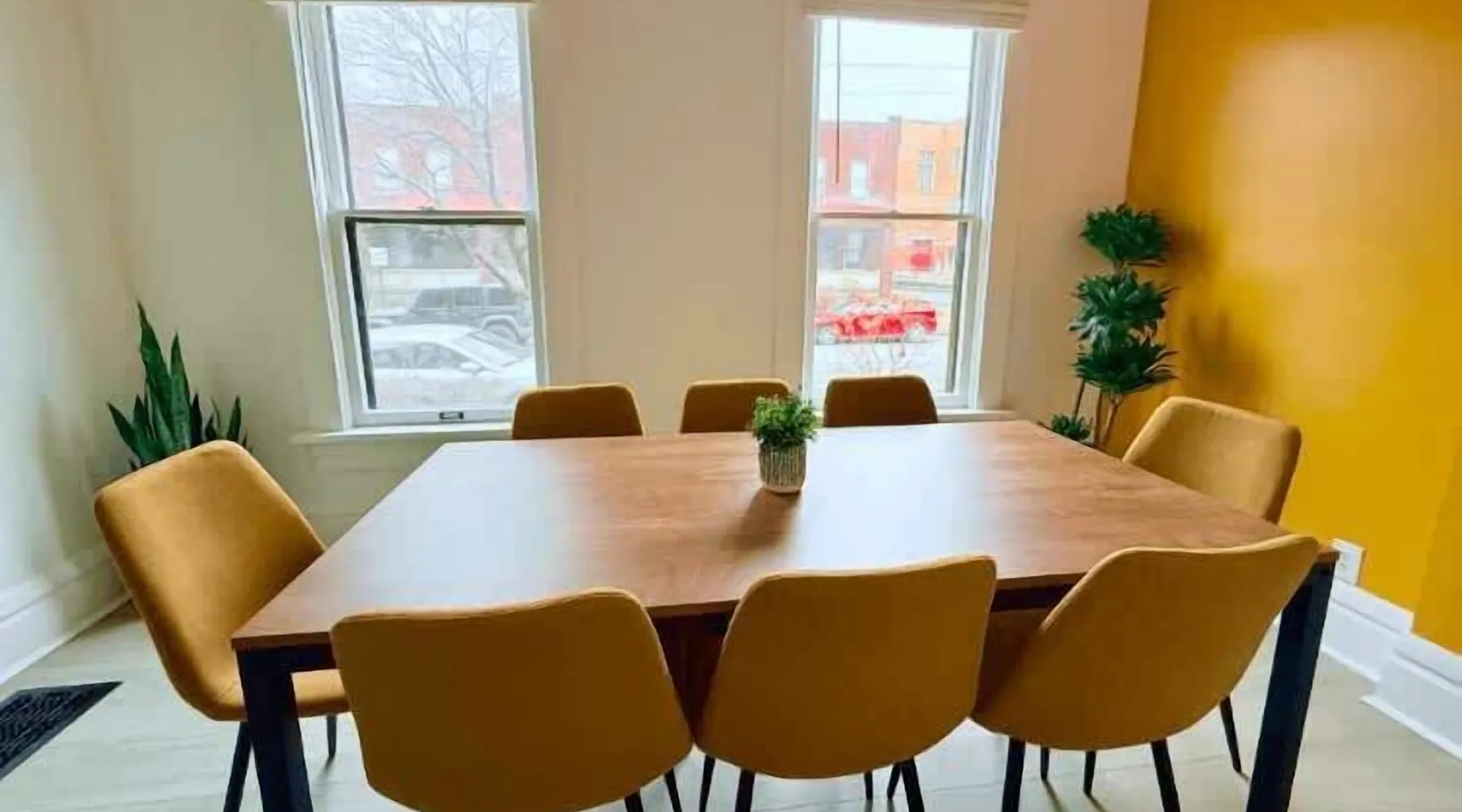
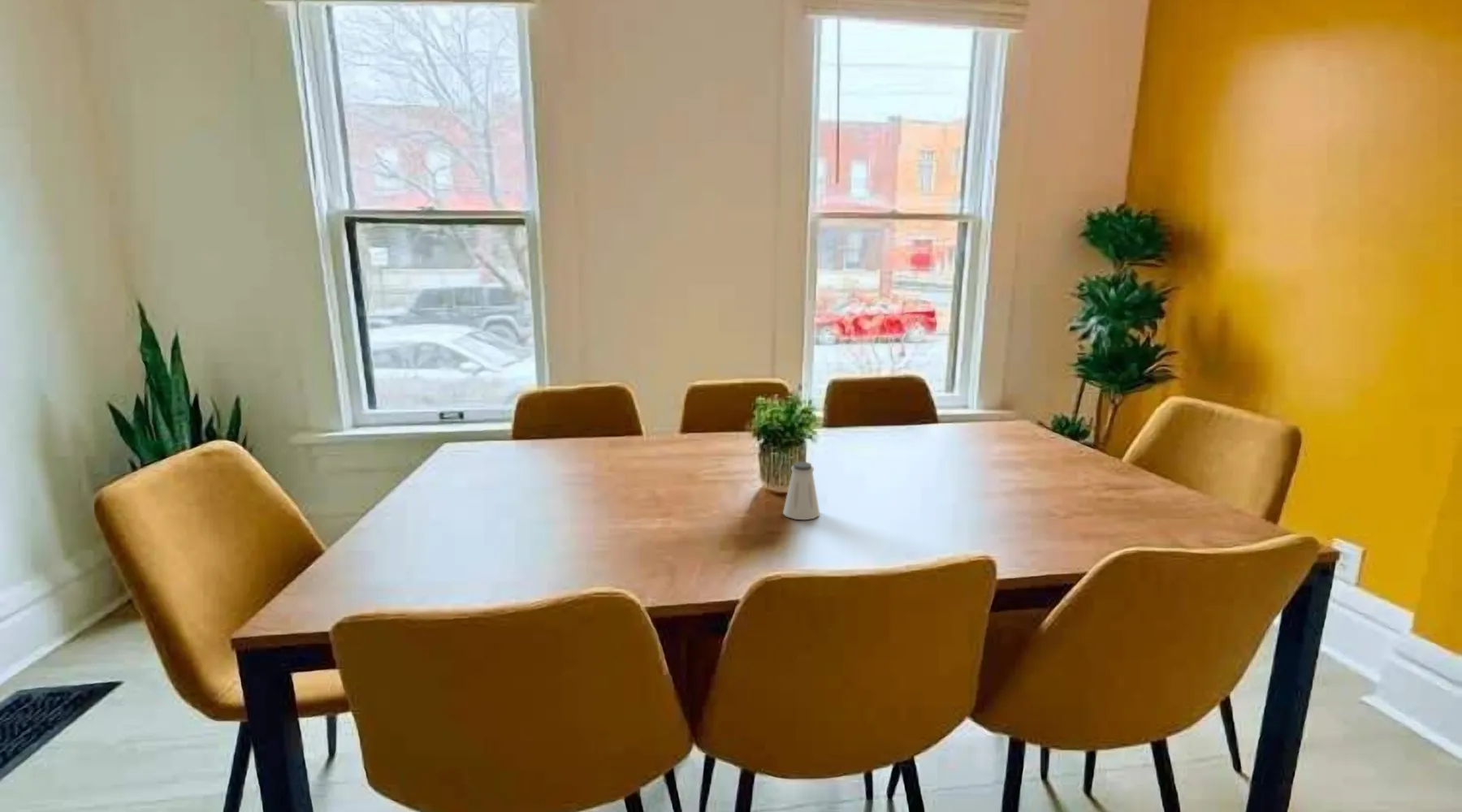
+ saltshaker [782,461,820,520]
